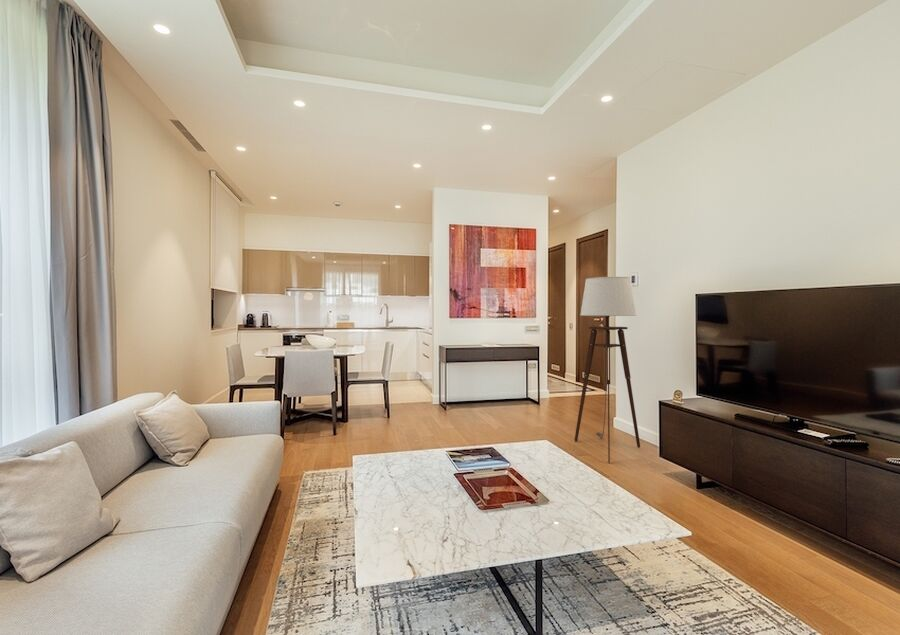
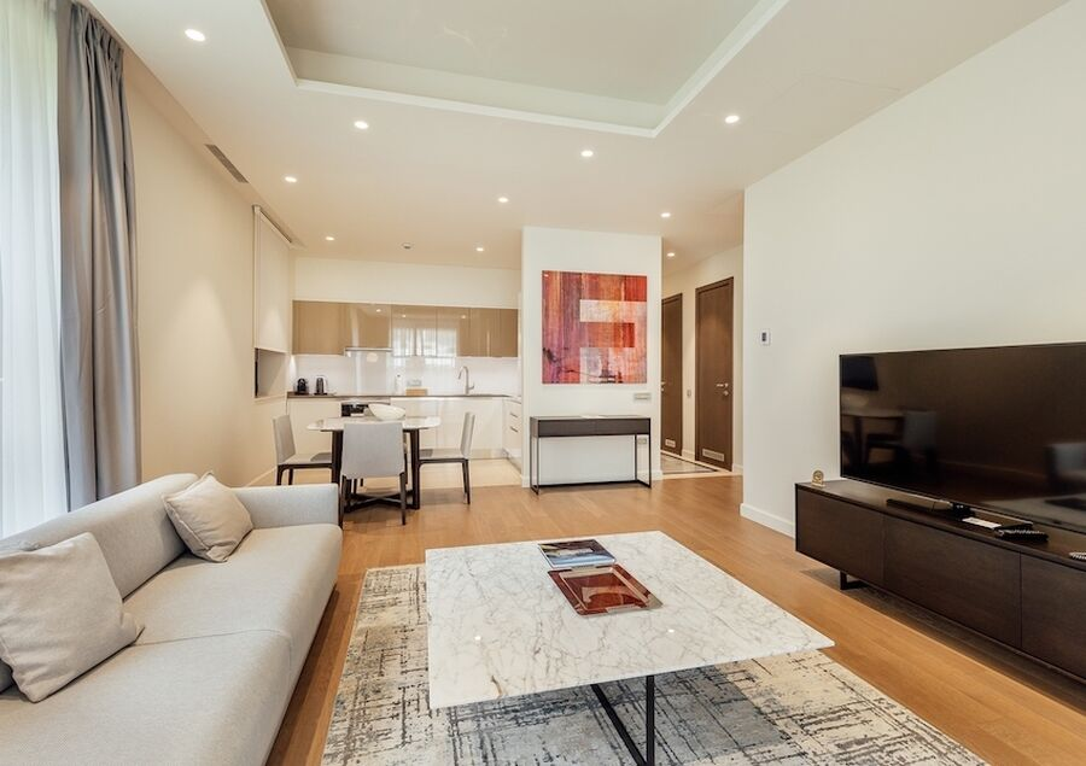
- floor lamp [574,276,641,464]
